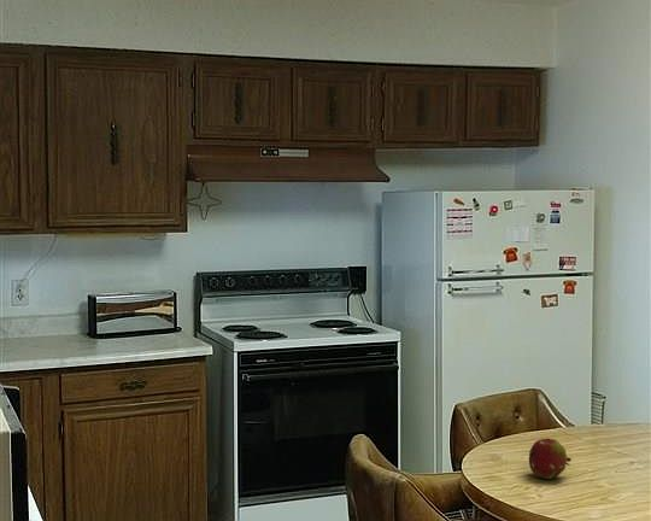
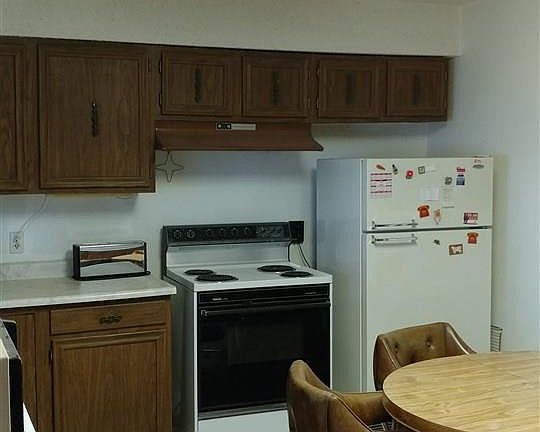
- fruit [528,438,573,480]
